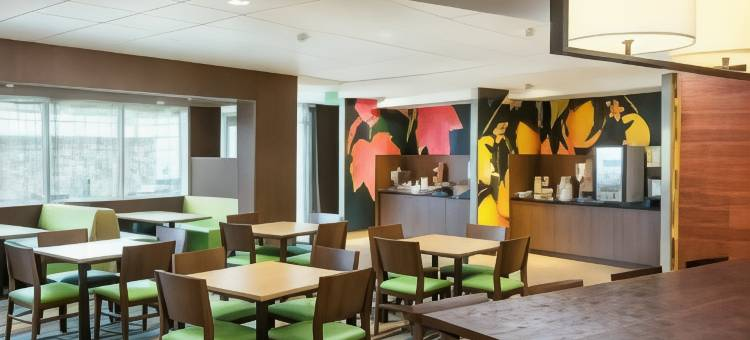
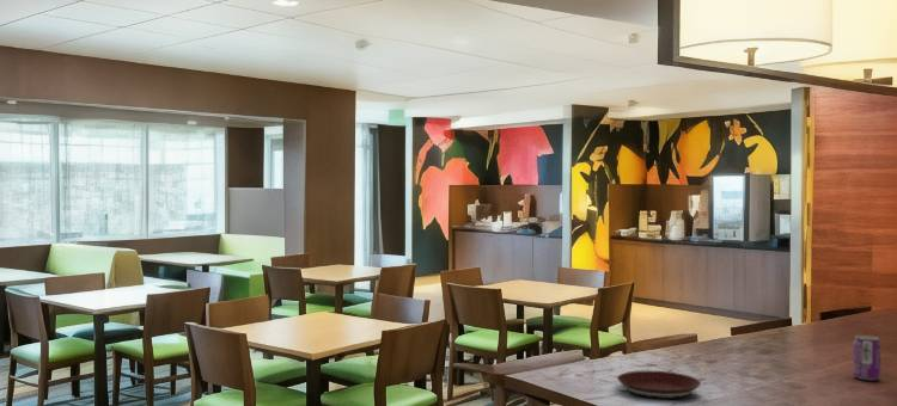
+ beverage can [852,334,881,382]
+ plate [616,369,702,400]
